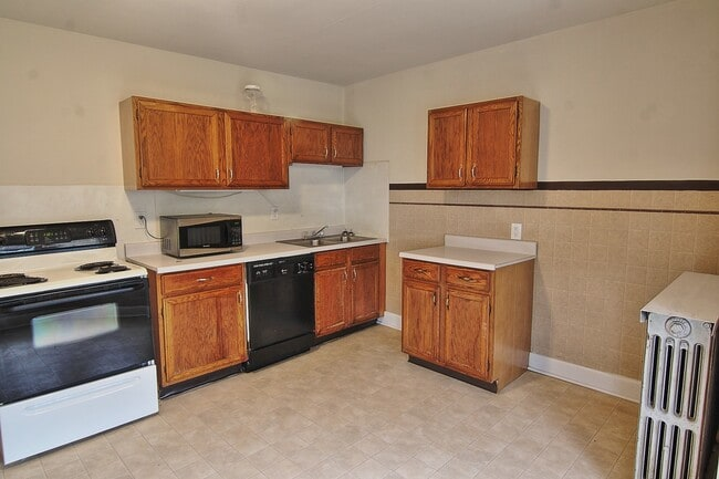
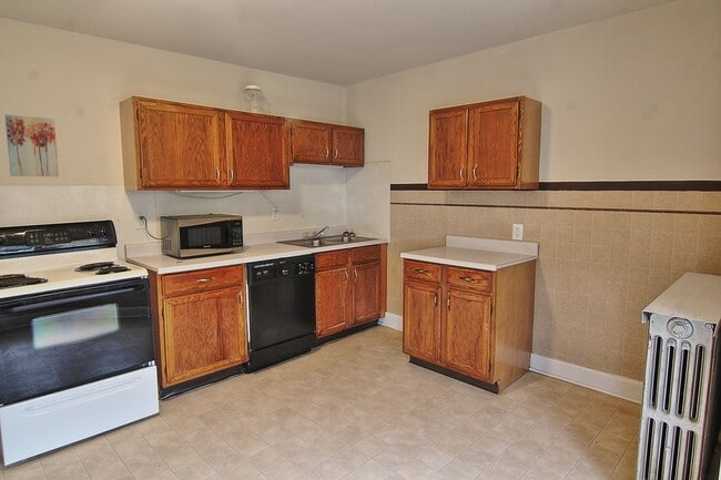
+ wall art [4,113,60,177]
